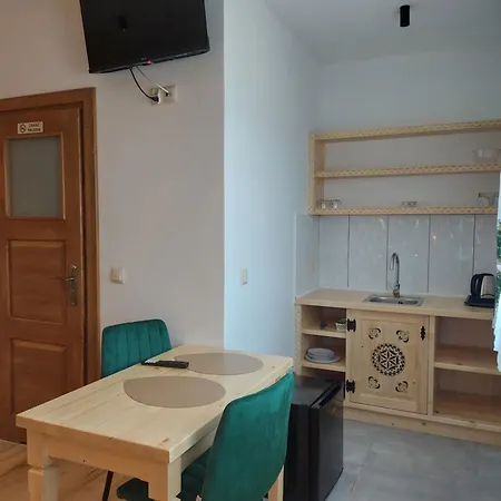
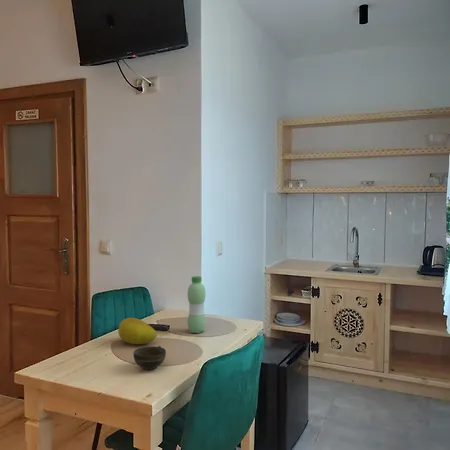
+ water bottle [187,275,206,334]
+ fruit [117,317,158,345]
+ cup [132,345,167,371]
